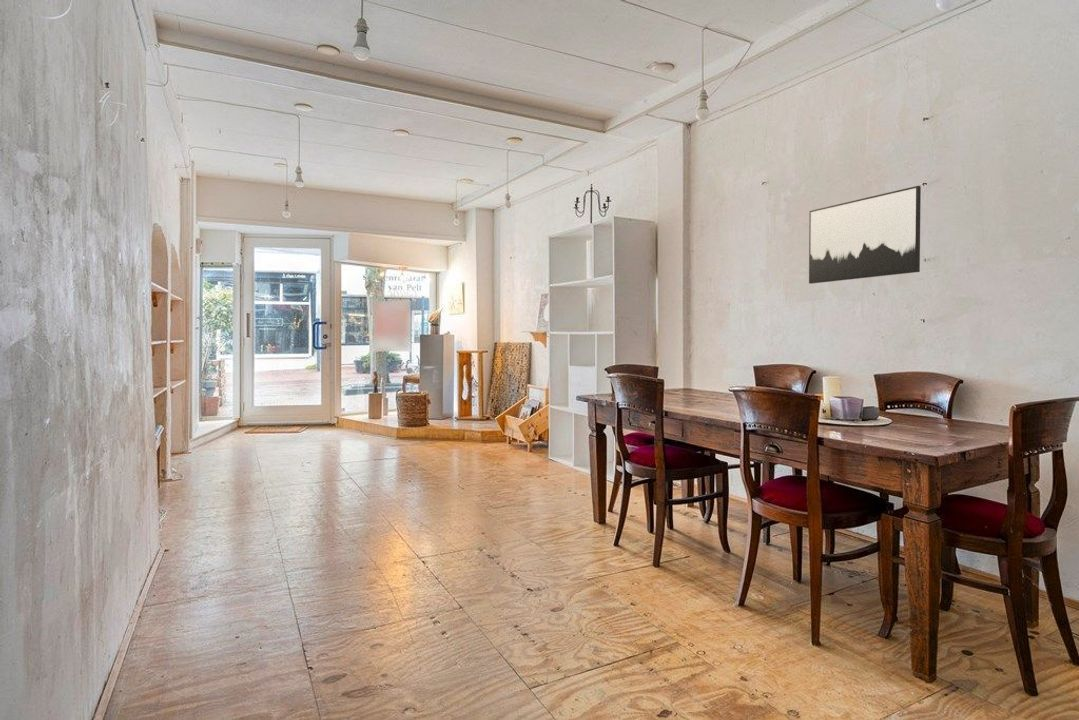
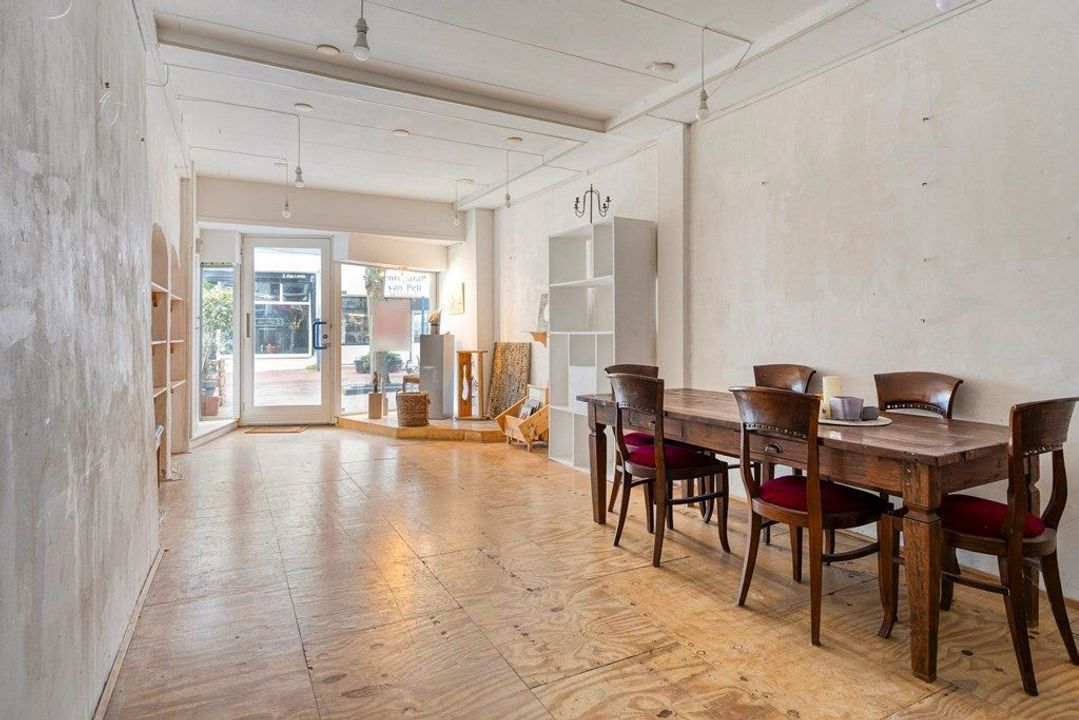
- wall art [808,185,922,285]
